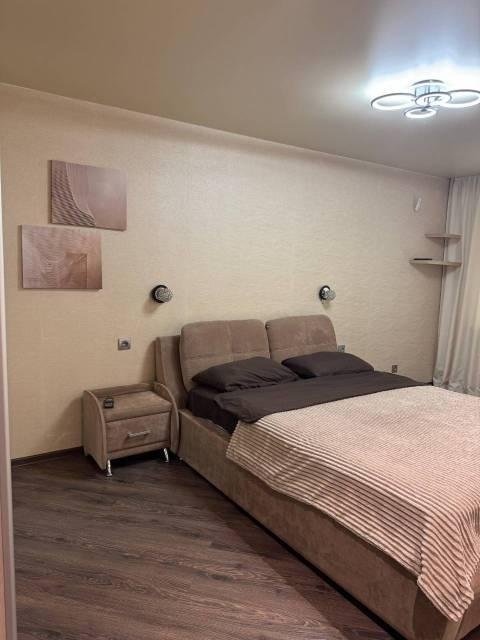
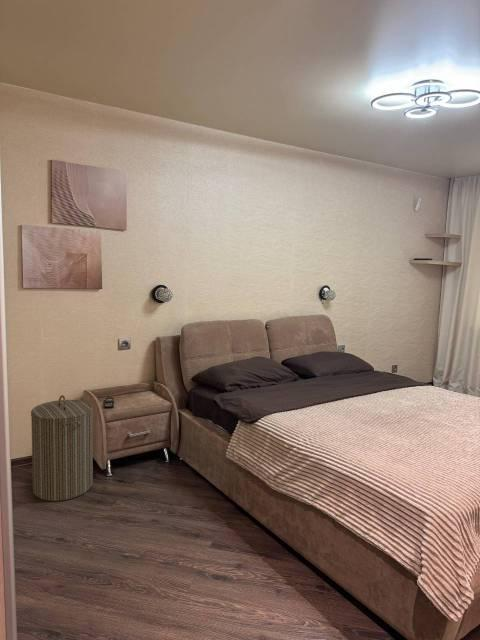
+ laundry hamper [30,394,94,502]
